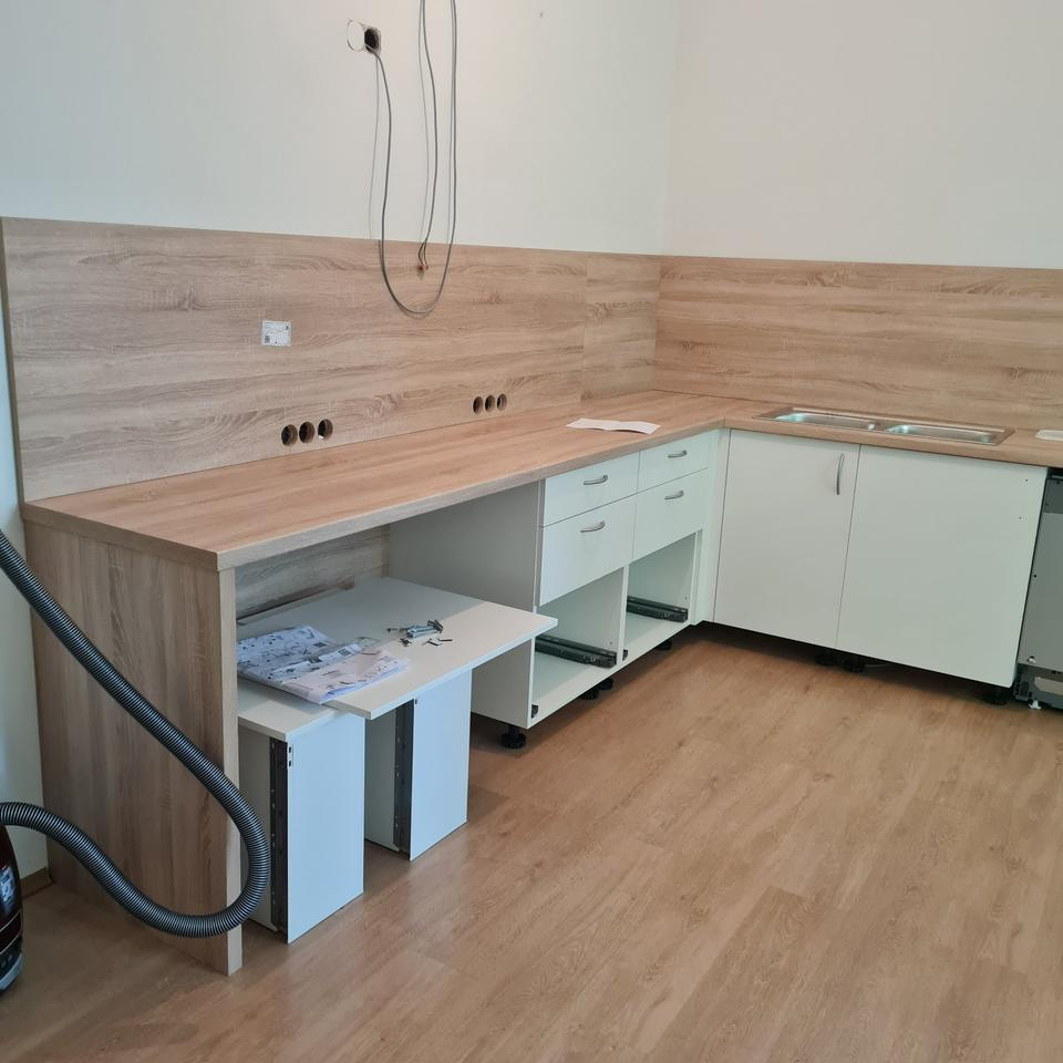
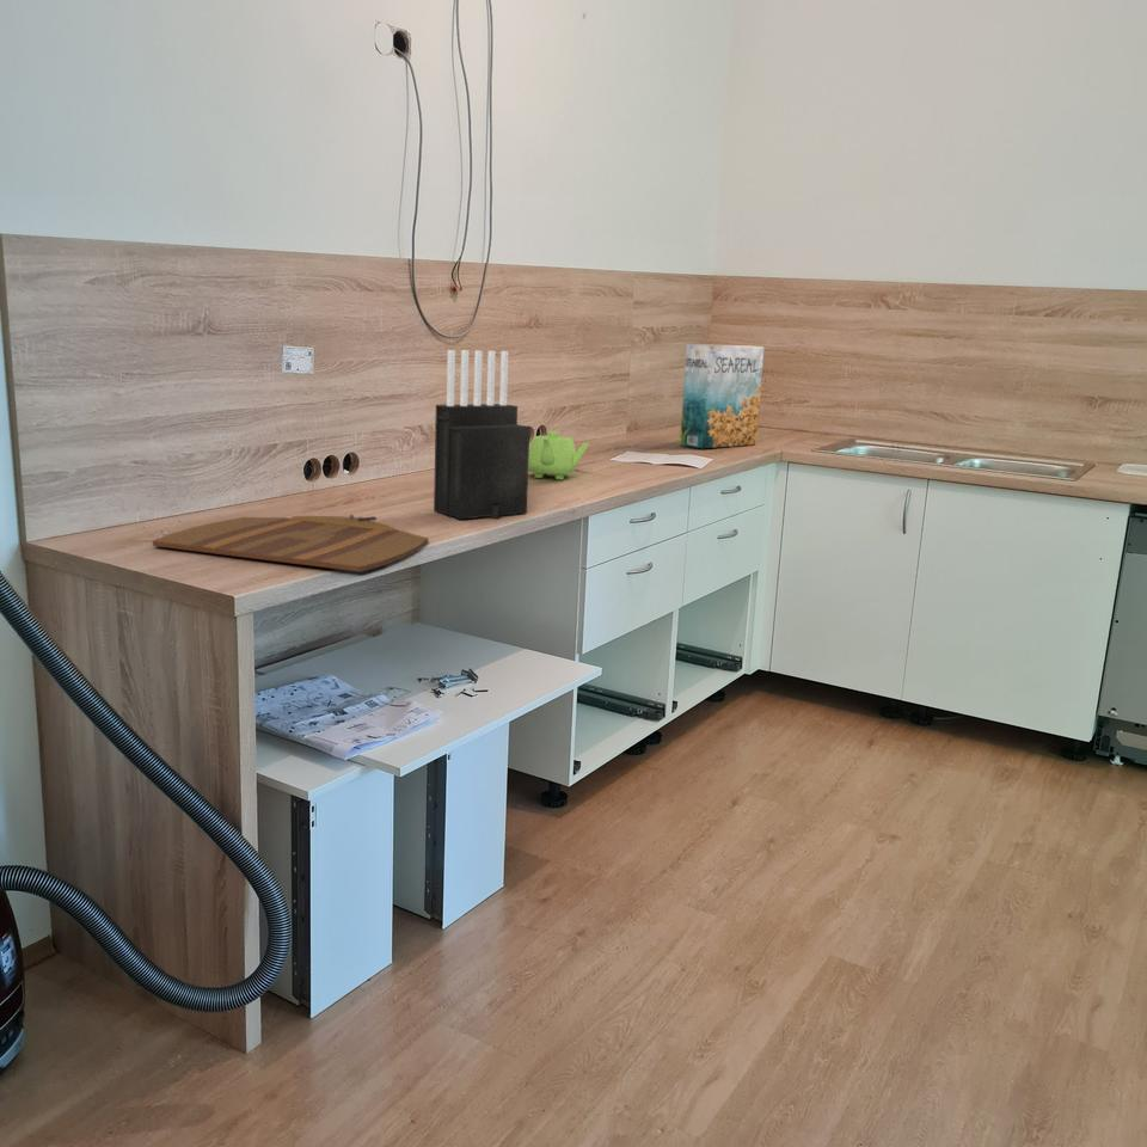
+ teapot [528,430,590,480]
+ cutting board [152,514,430,574]
+ knife block [433,349,530,521]
+ cereal box [679,343,766,449]
